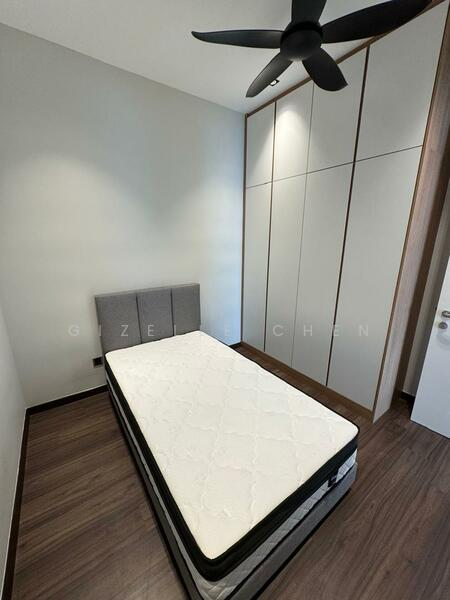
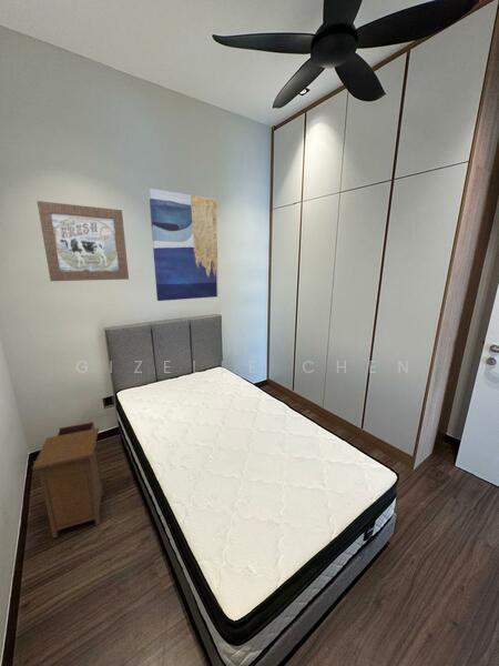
+ wall art [147,188,220,302]
+ nightstand [31,421,104,539]
+ wall art [35,200,130,282]
